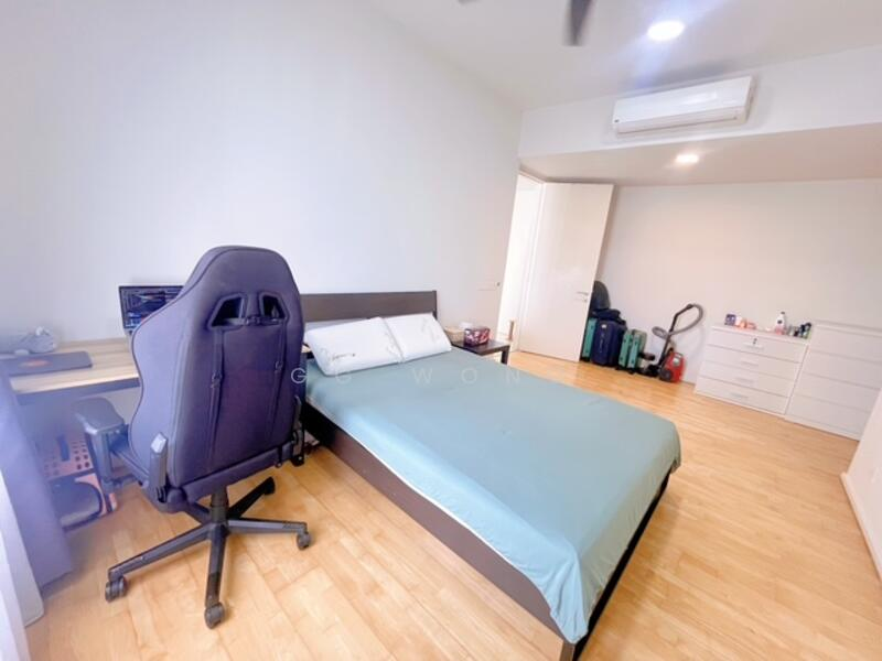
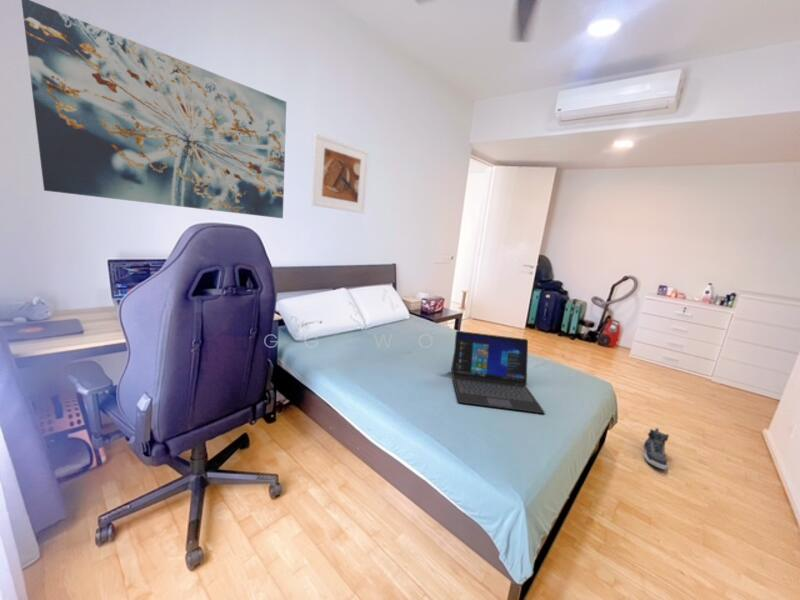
+ laptop [450,330,546,414]
+ wall art [20,0,287,219]
+ sneaker [643,427,670,471]
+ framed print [310,132,370,214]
